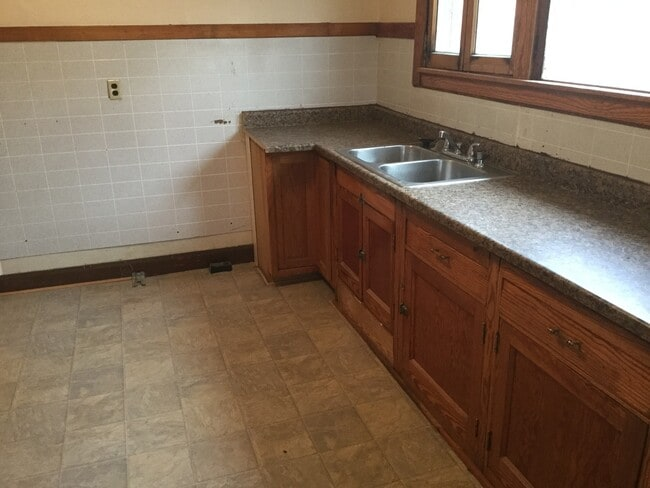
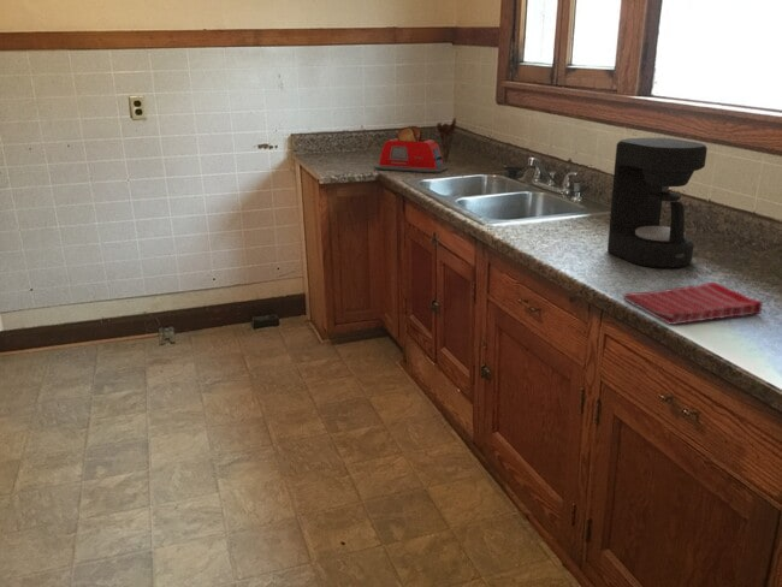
+ toaster [373,125,450,174]
+ utensil holder [436,117,457,162]
+ coffee maker [606,137,709,269]
+ dish towel [622,281,764,326]
